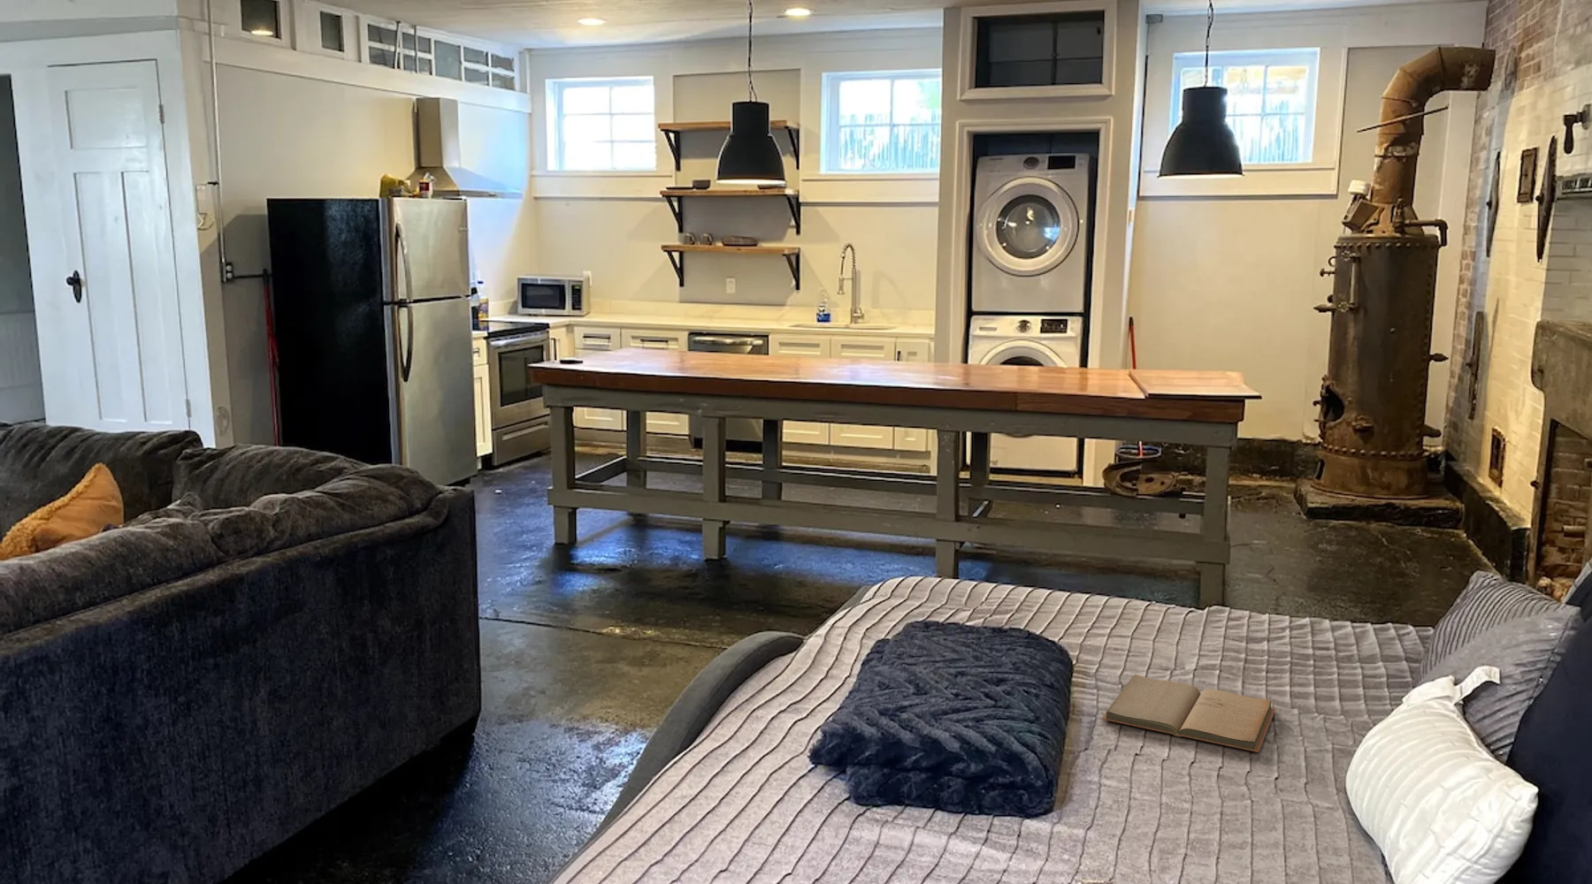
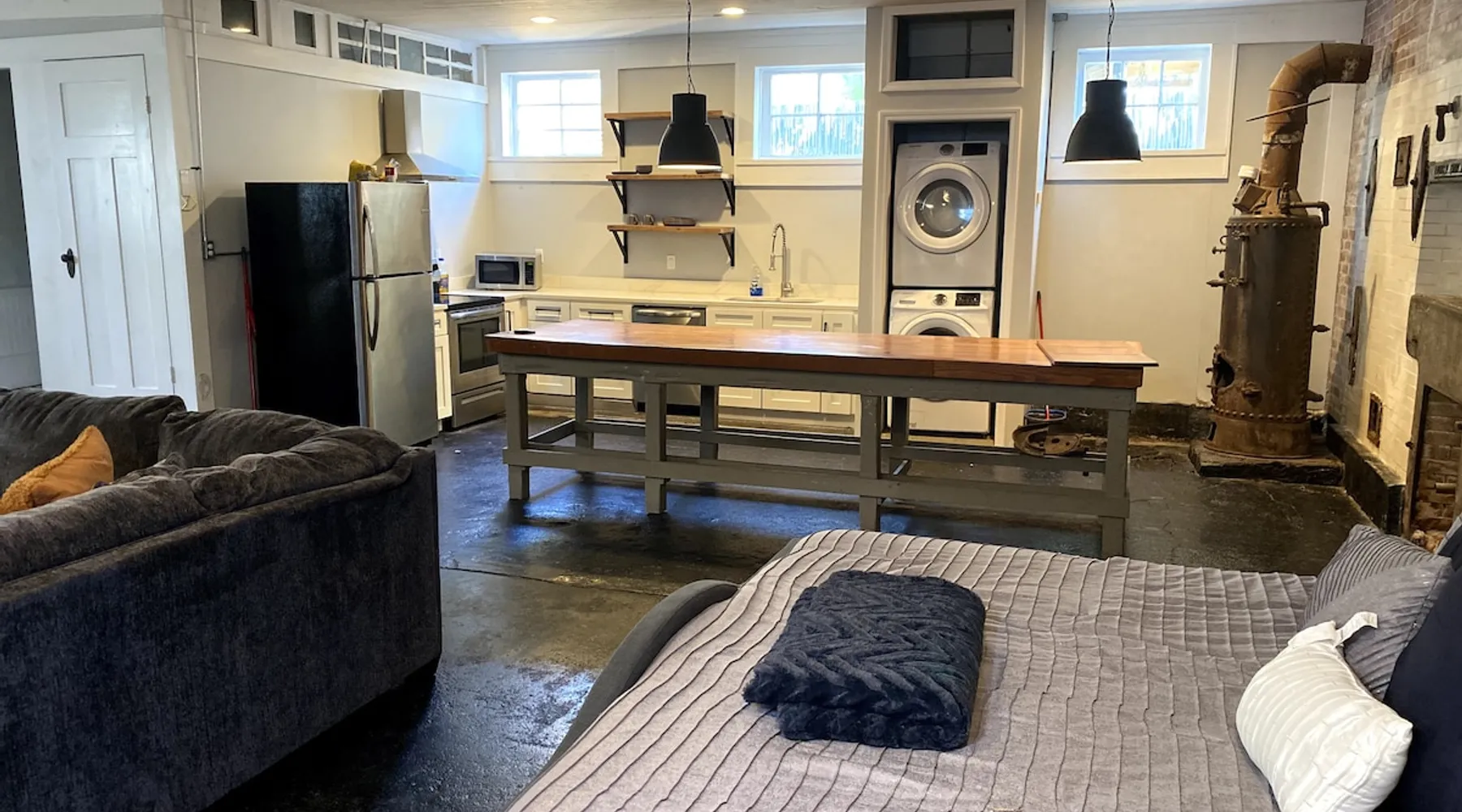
- book [1101,674,1276,753]
